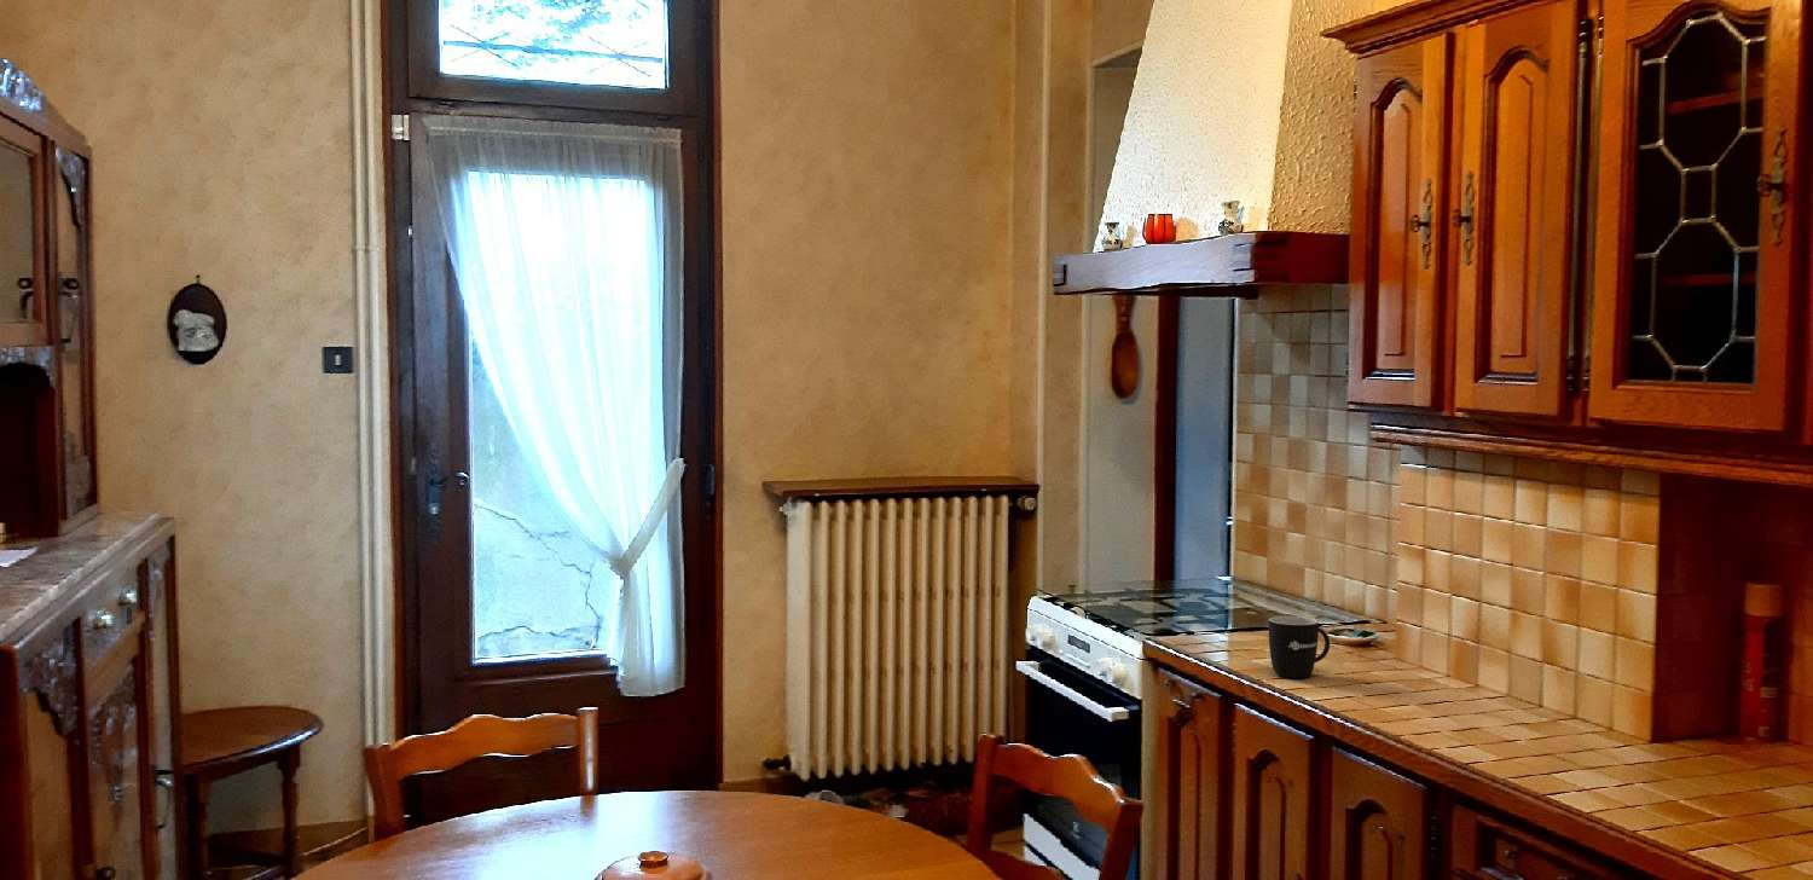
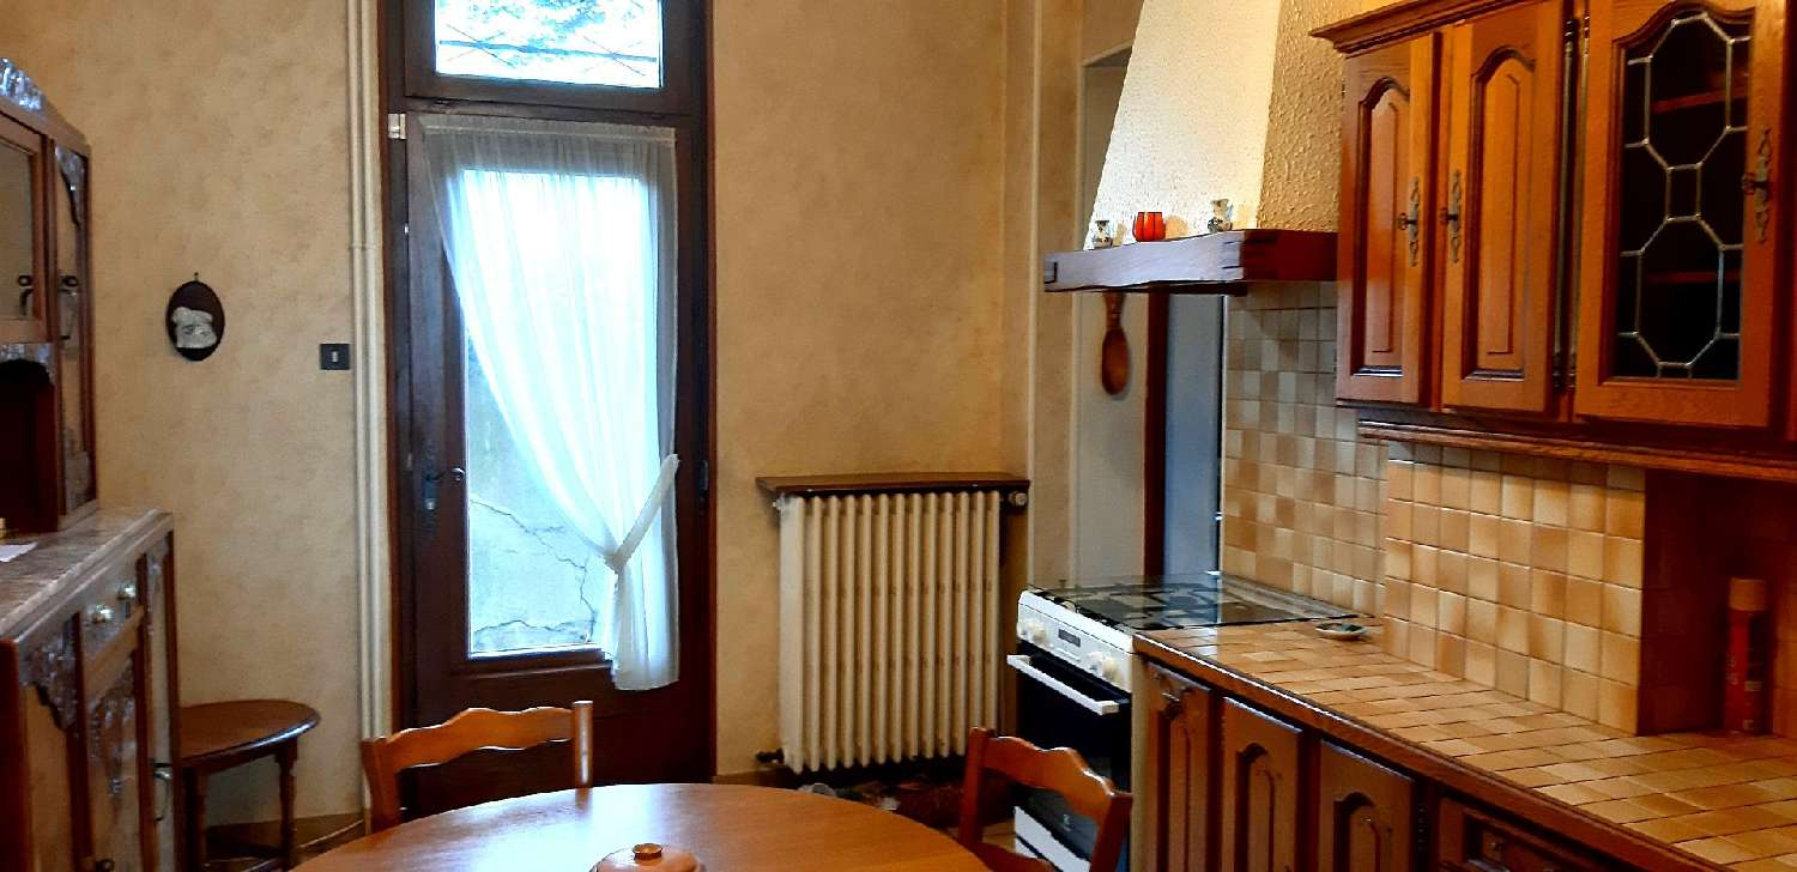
- mug [1268,615,1331,679]
